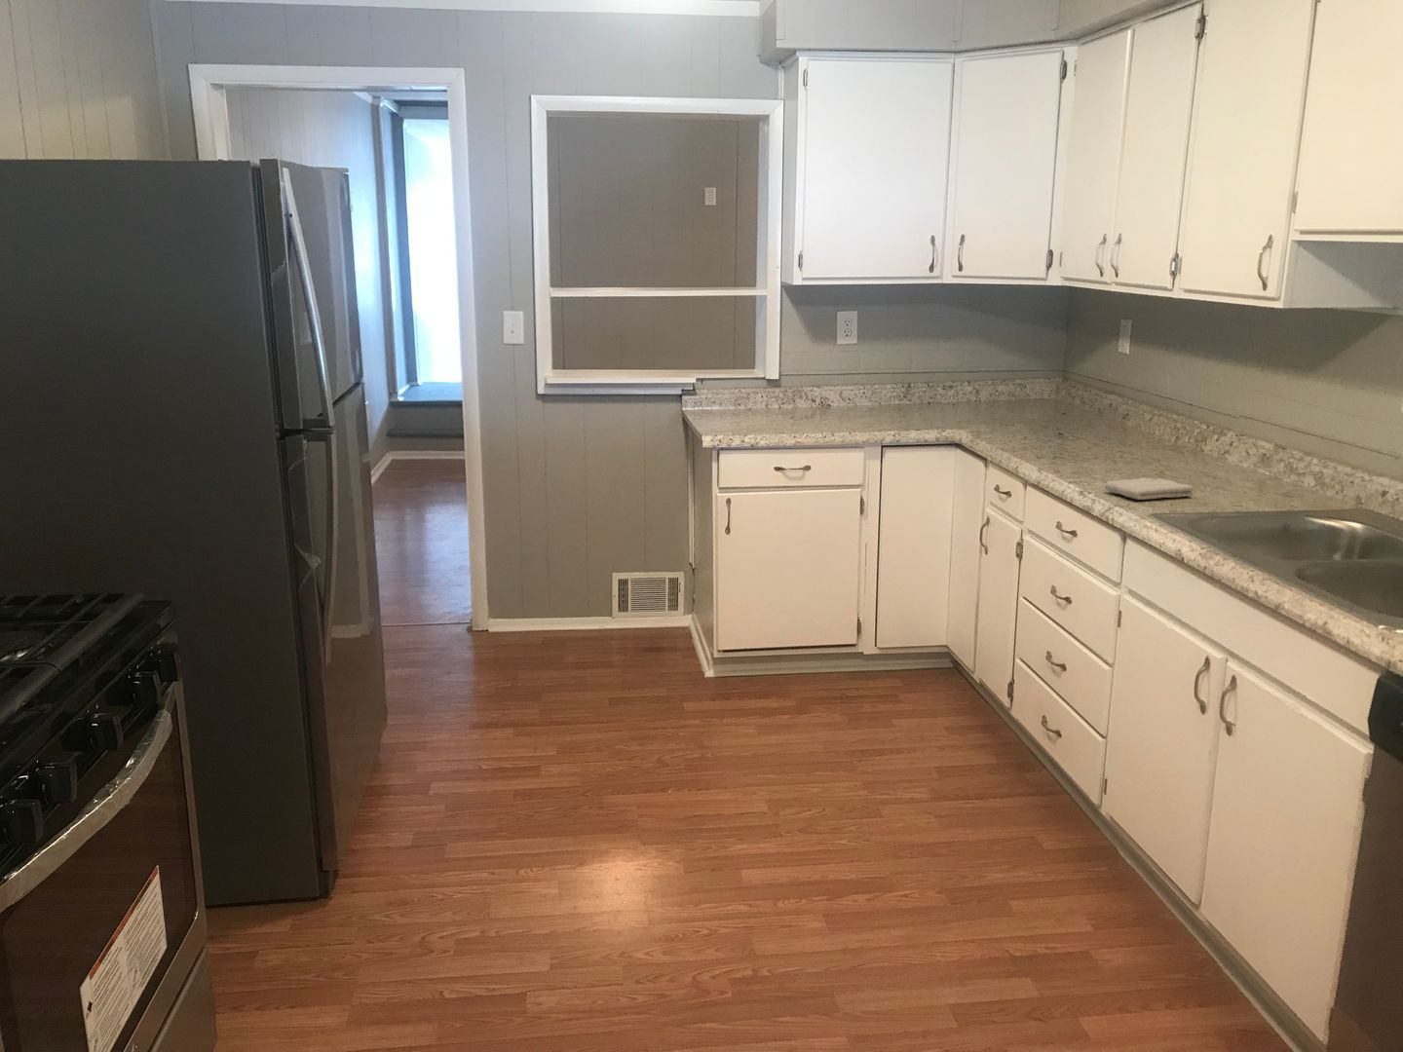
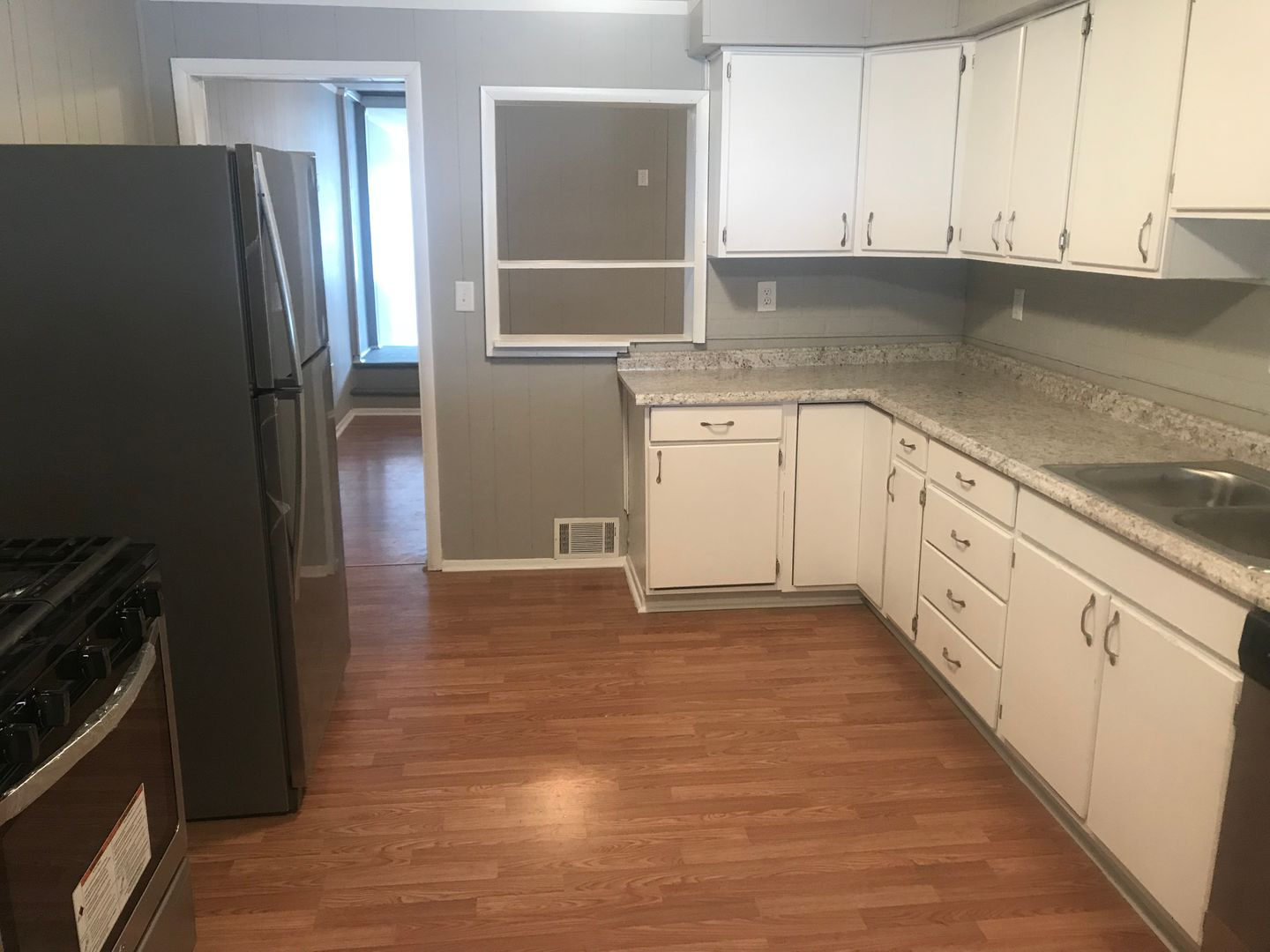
- washcloth [1103,476,1194,501]
